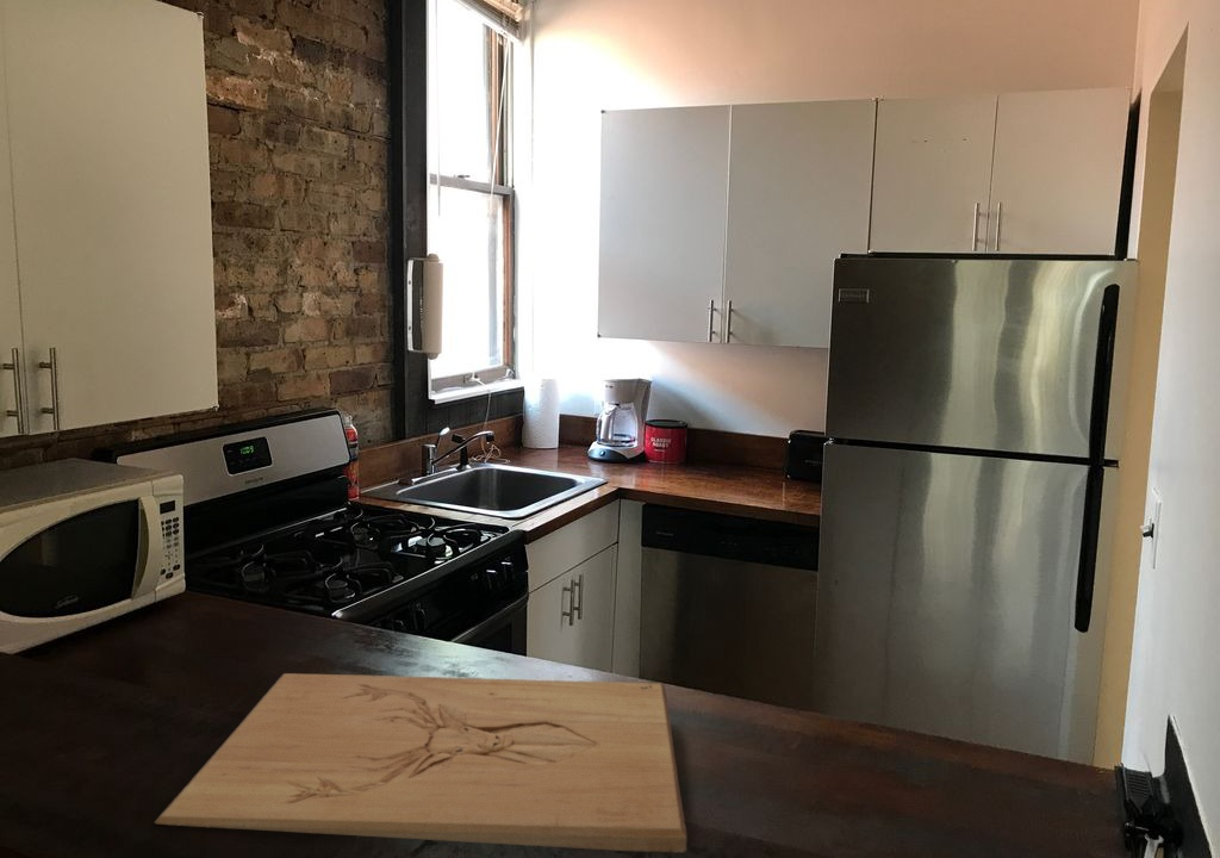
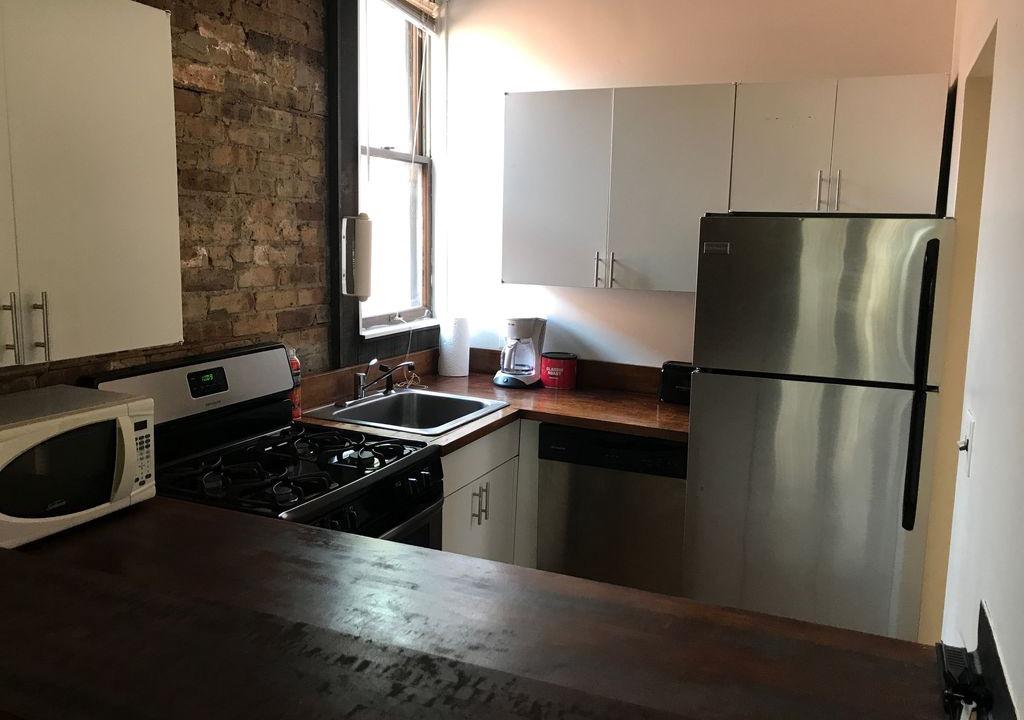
- cutting board [152,672,689,854]
